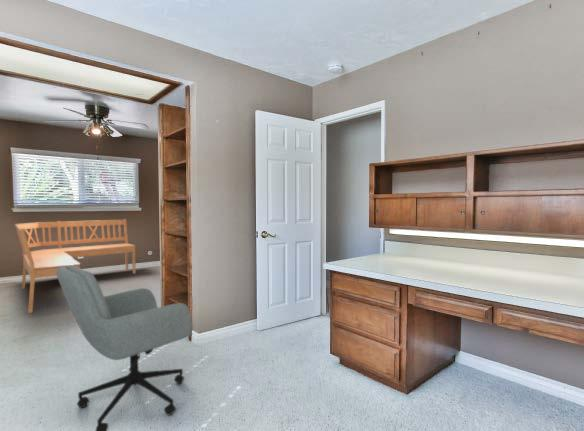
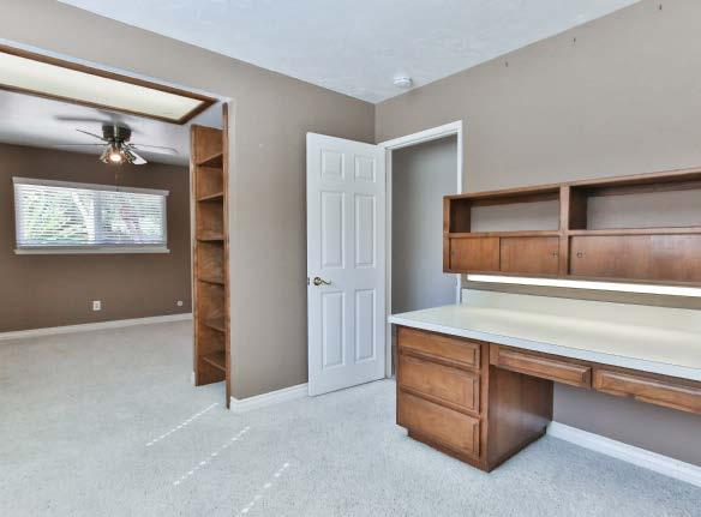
- office chair [56,264,193,431]
- bench [14,218,137,314]
